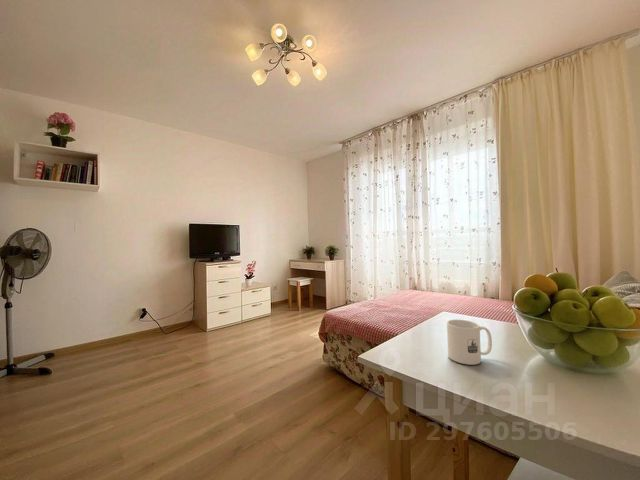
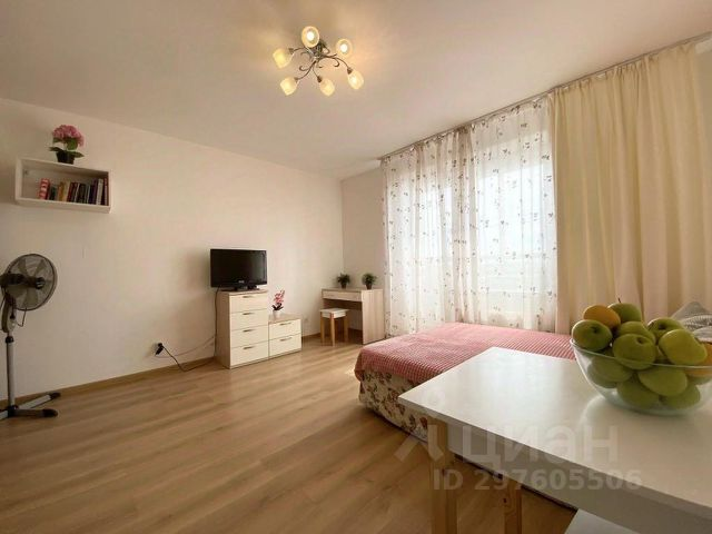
- mug [446,319,493,366]
